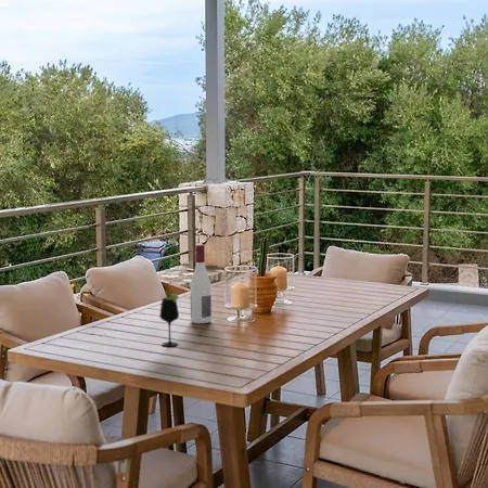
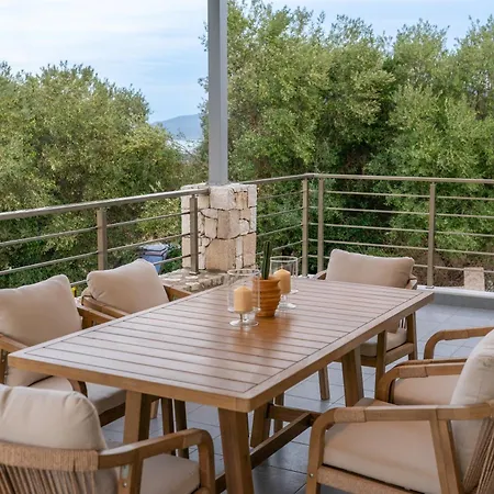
- wine glass [158,288,180,347]
- alcohol [190,244,213,324]
